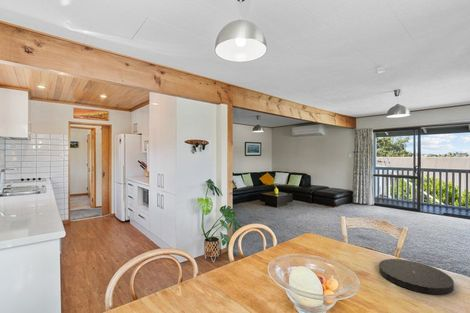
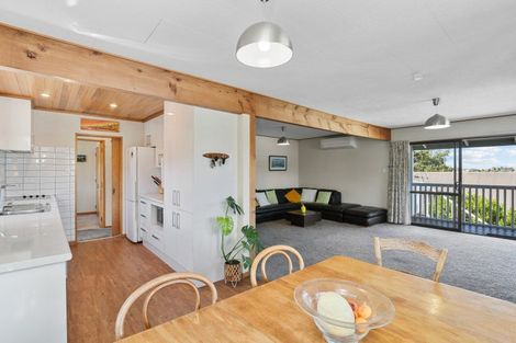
- plate [378,258,455,295]
